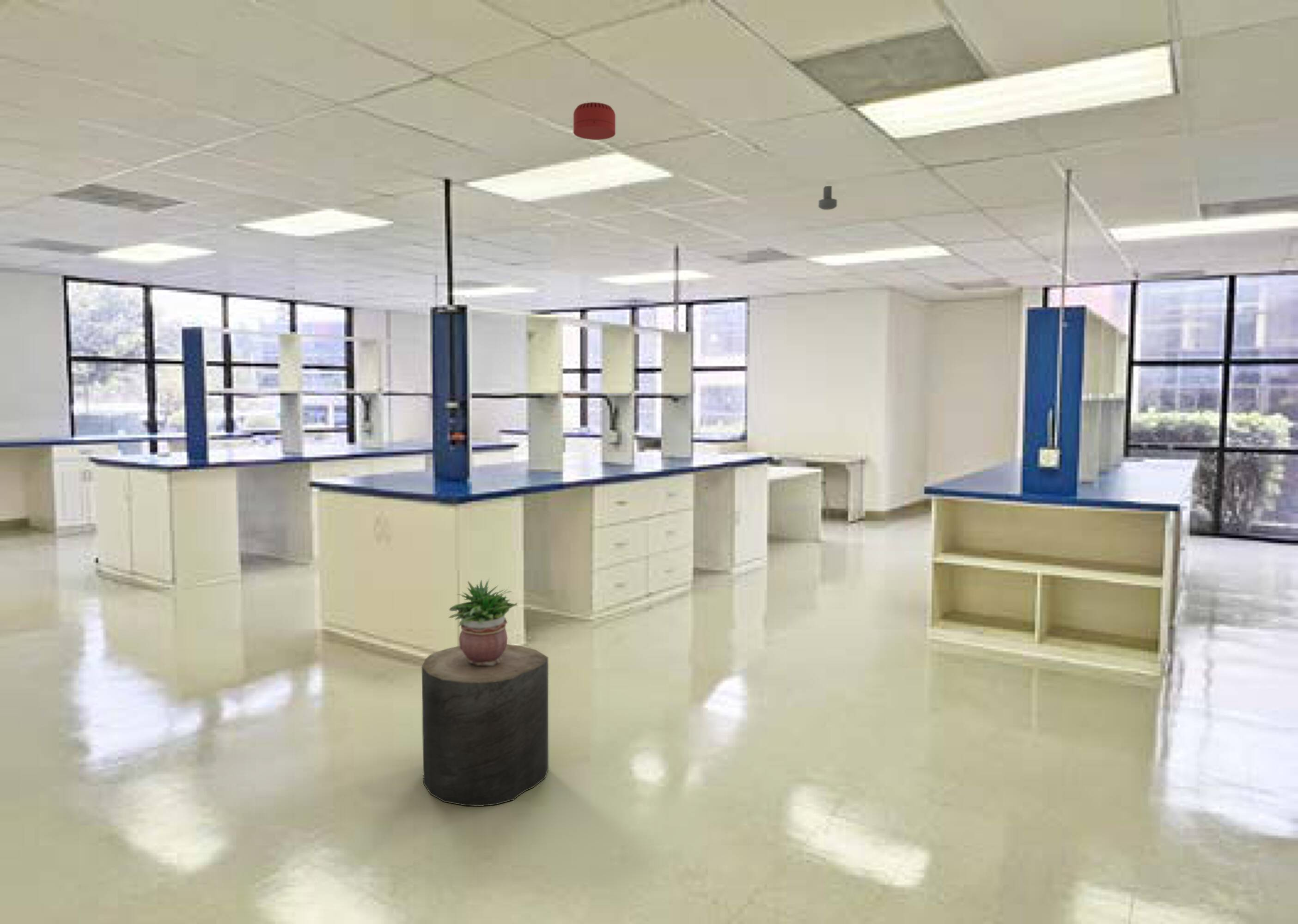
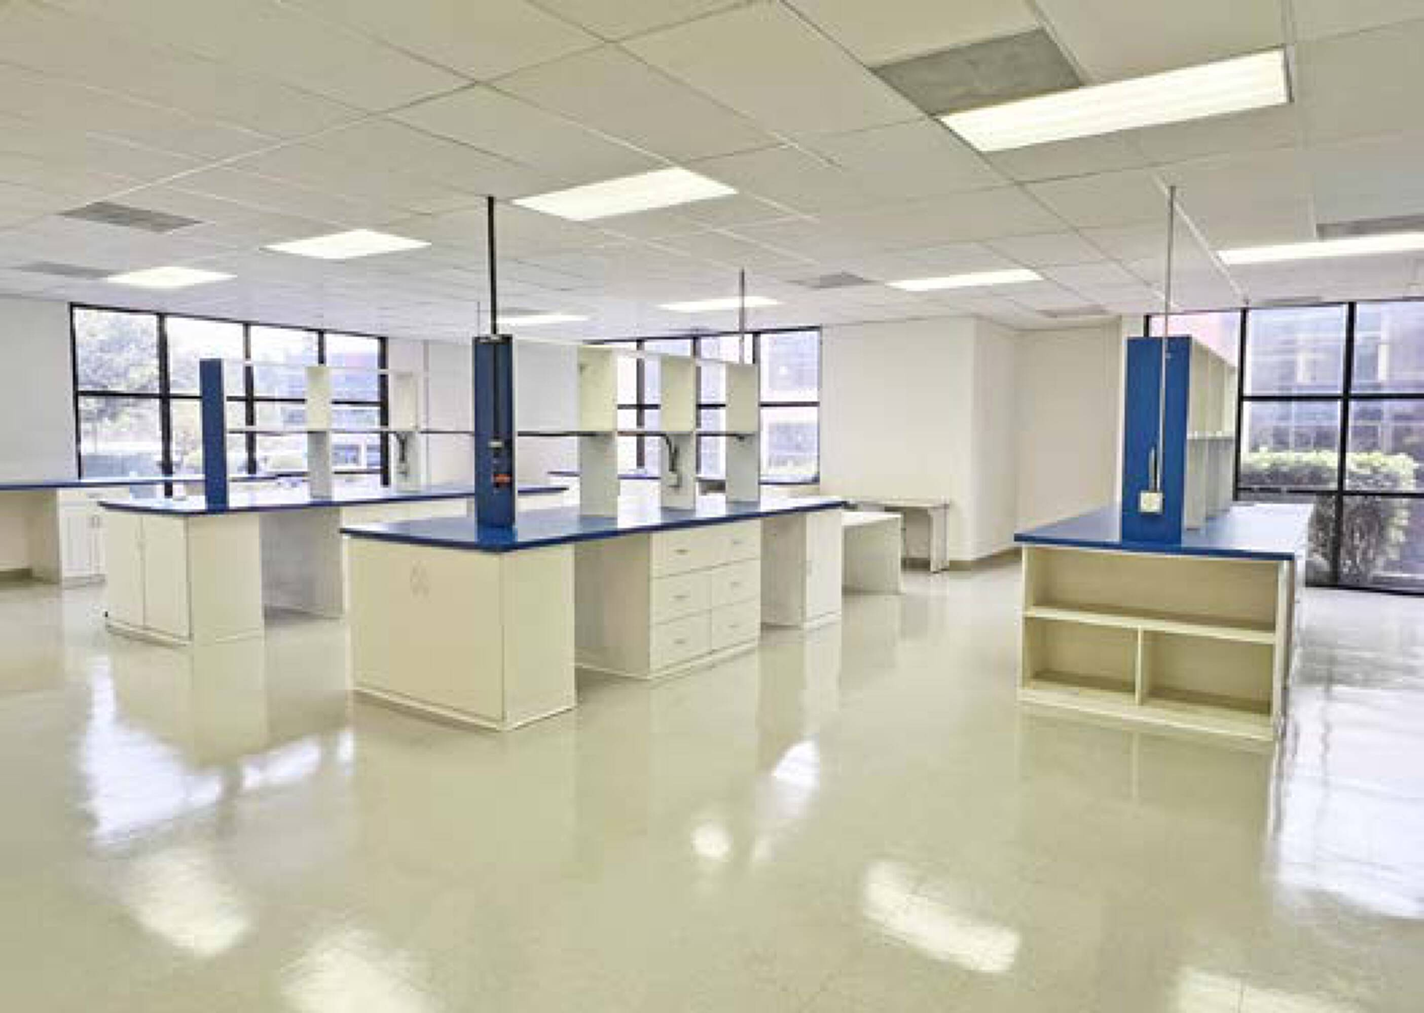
- security camera [818,185,838,210]
- potted plant [448,578,518,667]
- smoke detector [573,102,616,140]
- stool [421,644,549,807]
